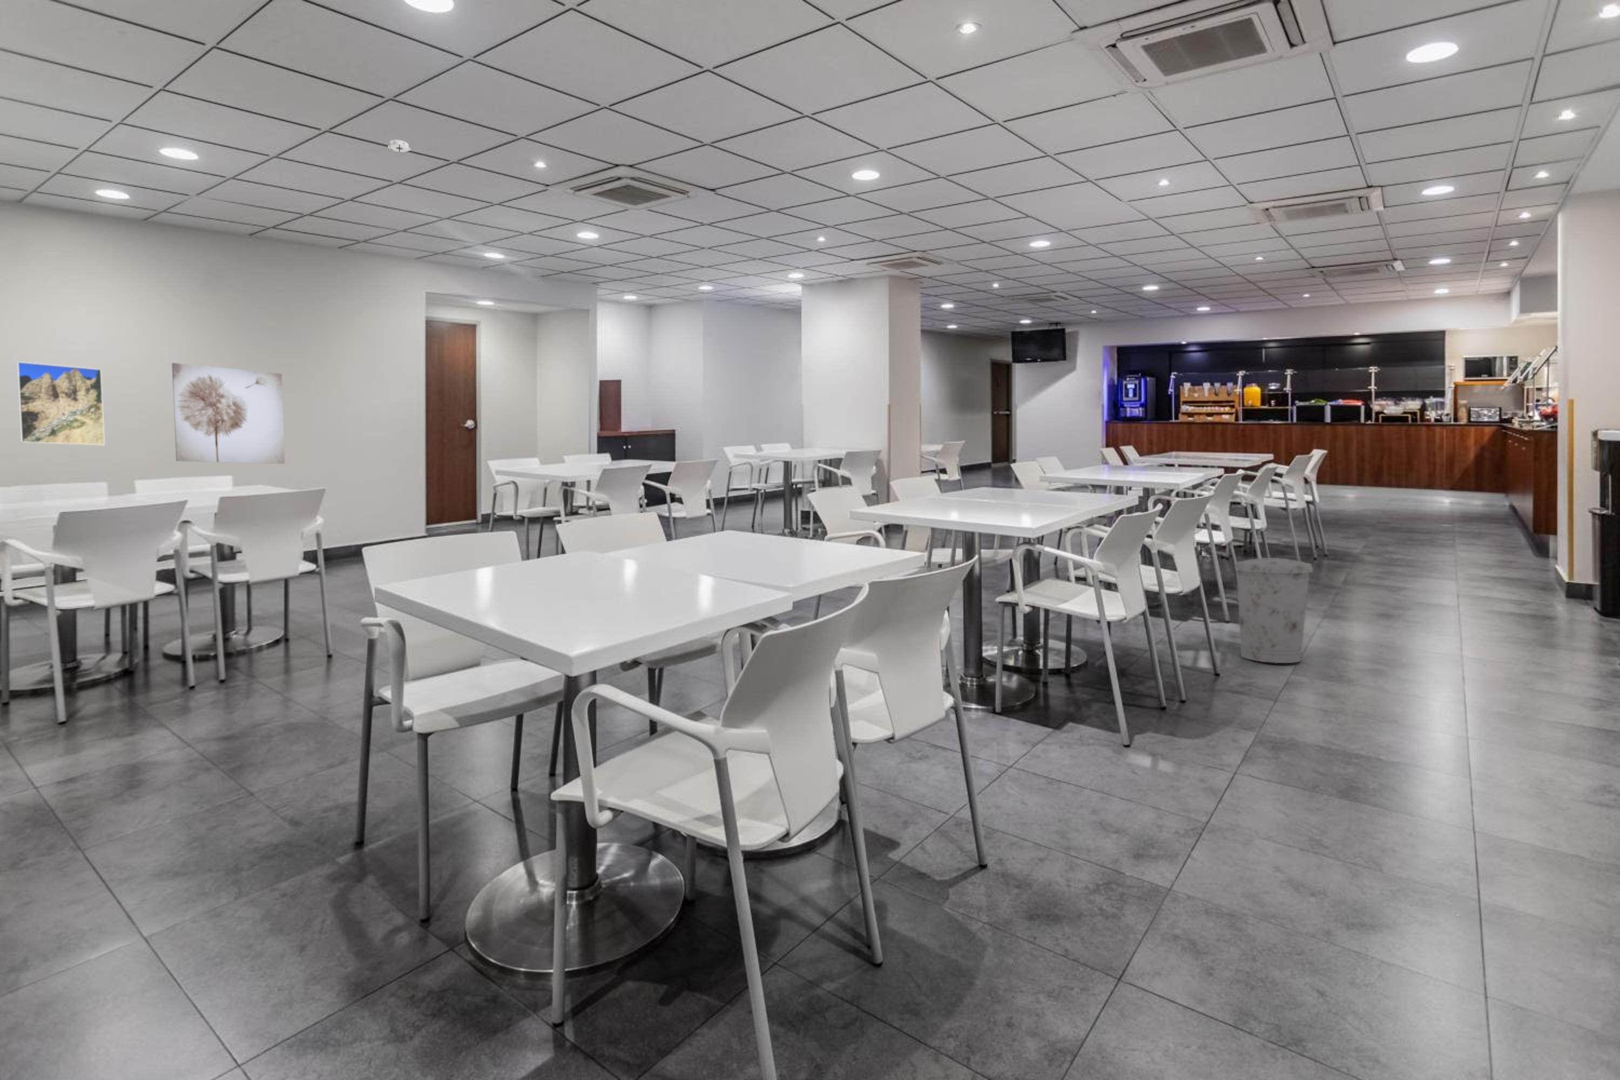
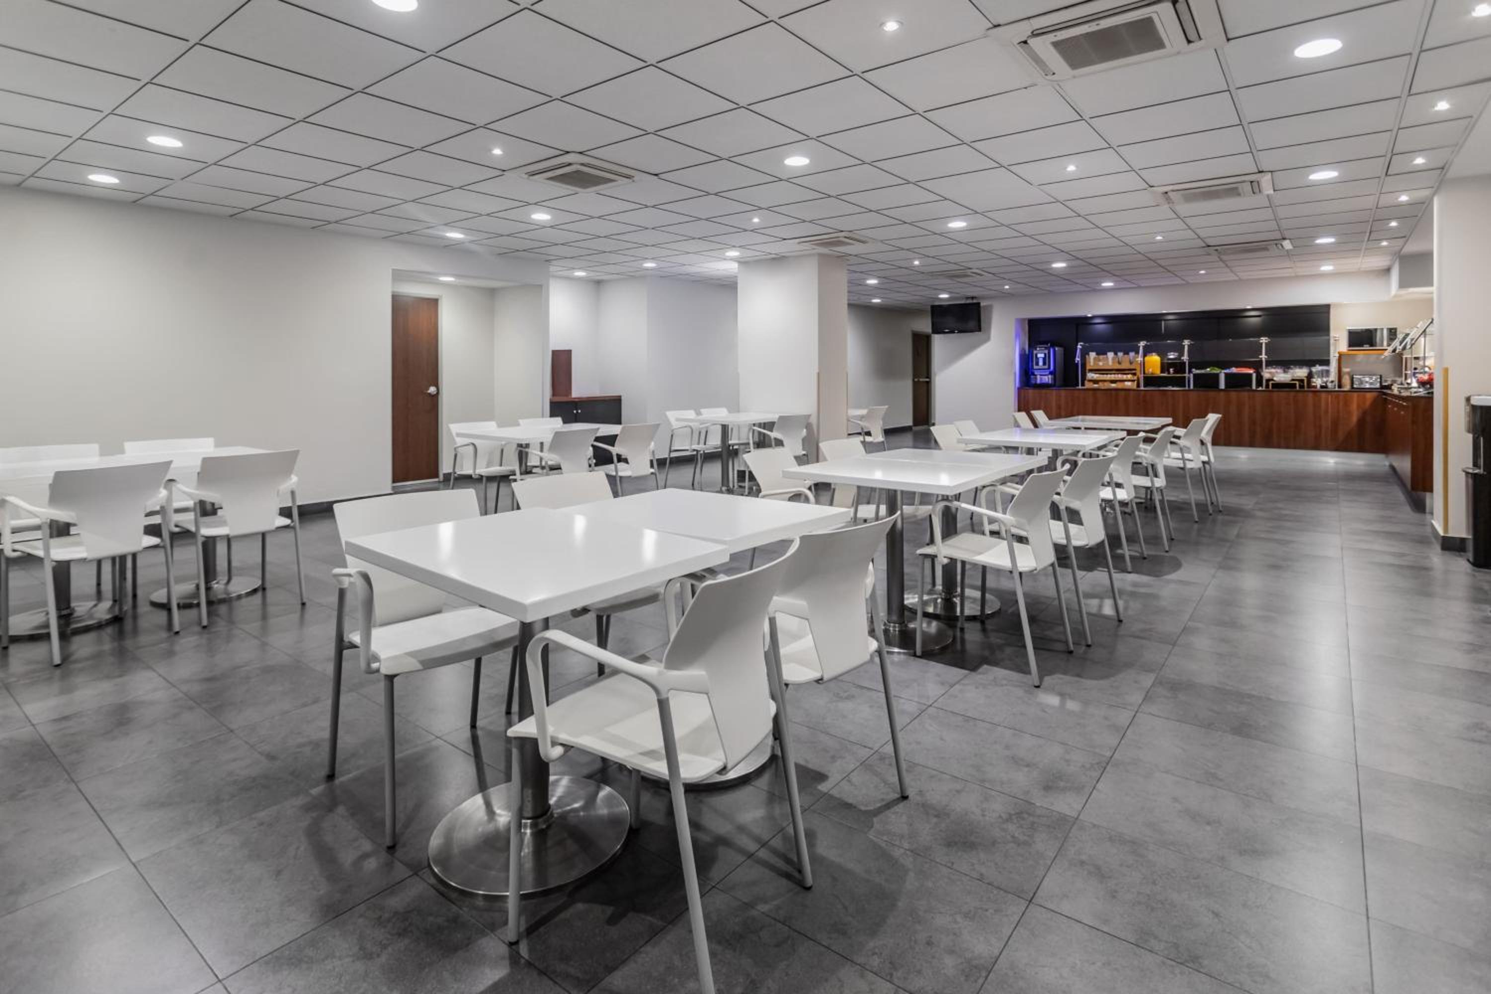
- smoke detector [387,140,411,152]
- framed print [16,362,105,446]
- trash can [1234,557,1314,664]
- wall art [171,363,286,464]
